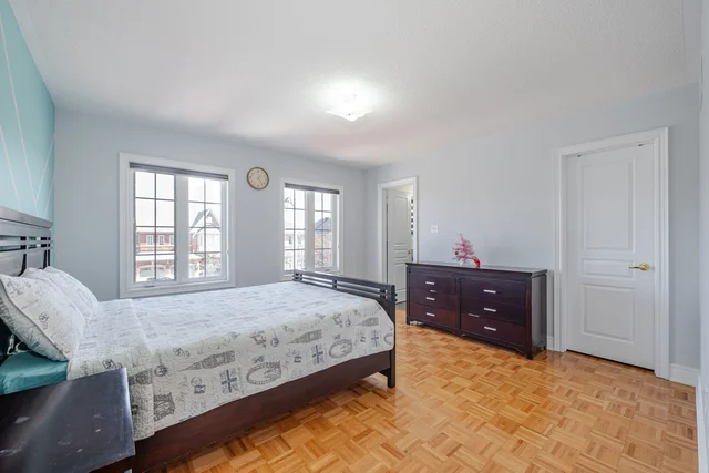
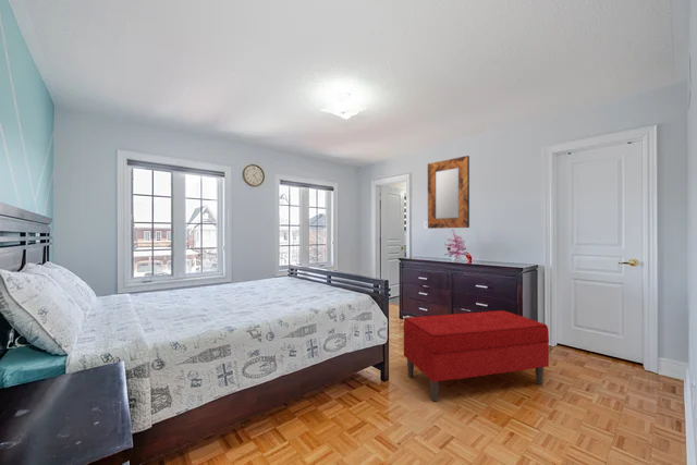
+ bench [403,309,550,402]
+ home mirror [427,155,470,230]
